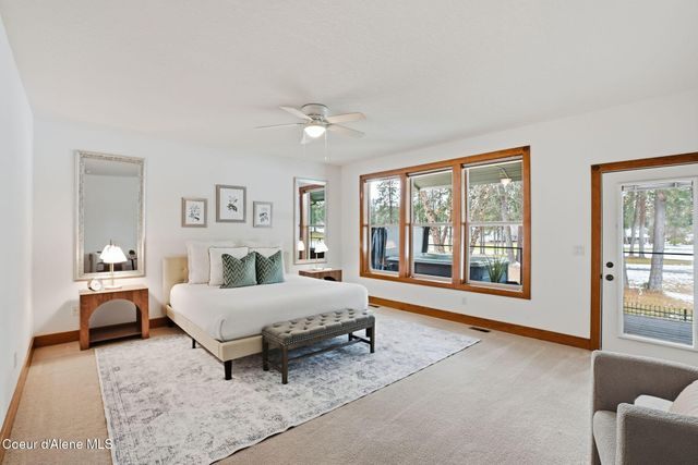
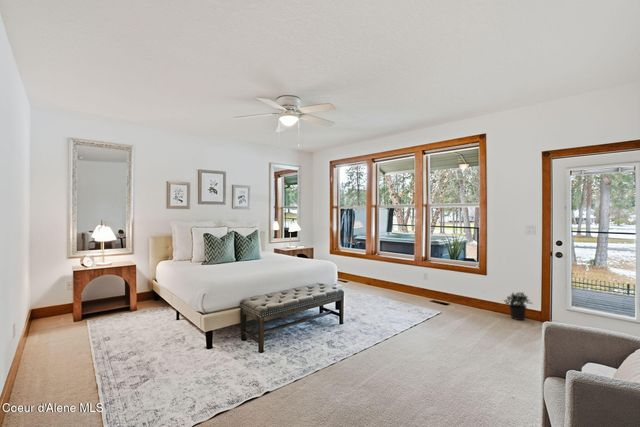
+ potted plant [502,291,533,321]
